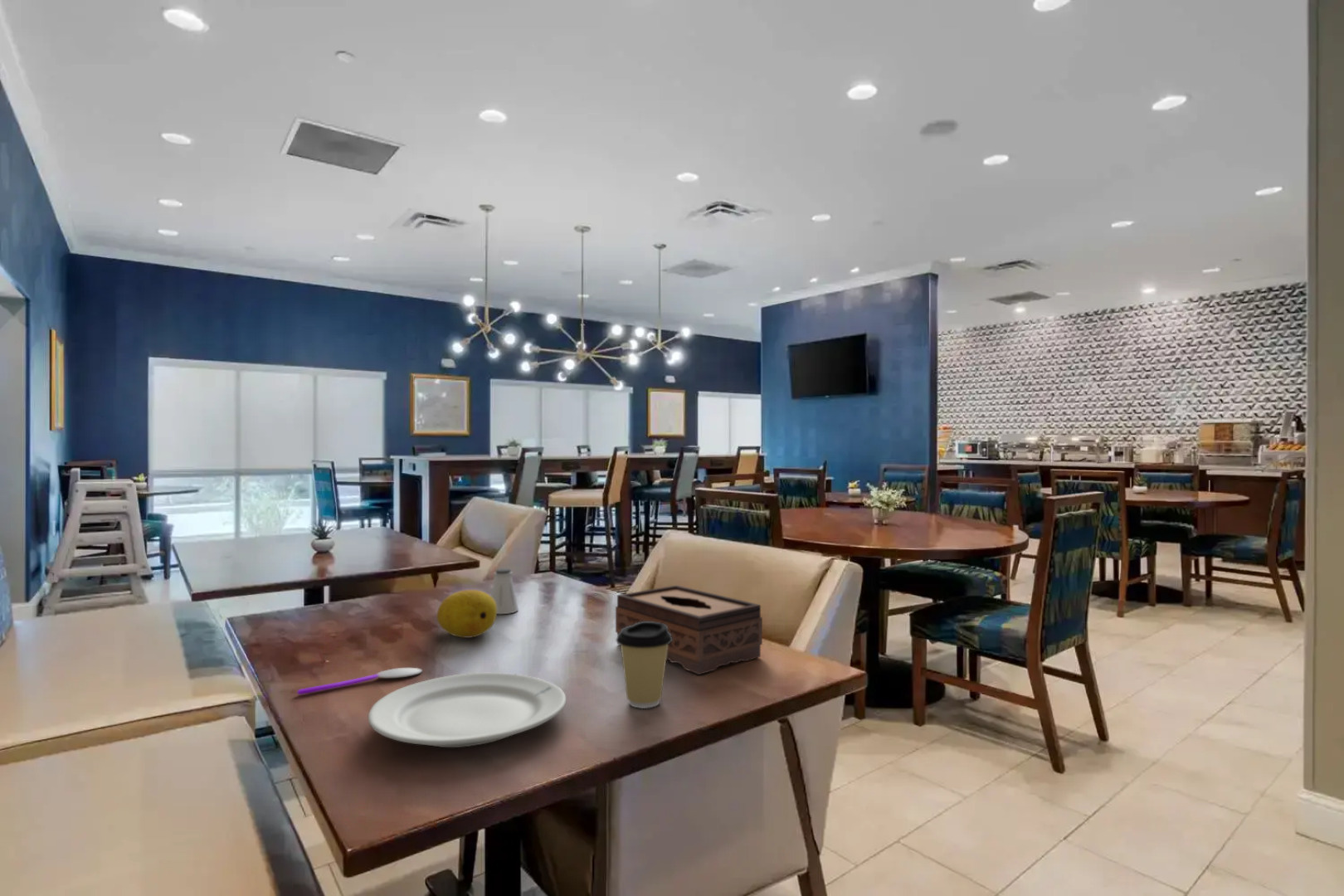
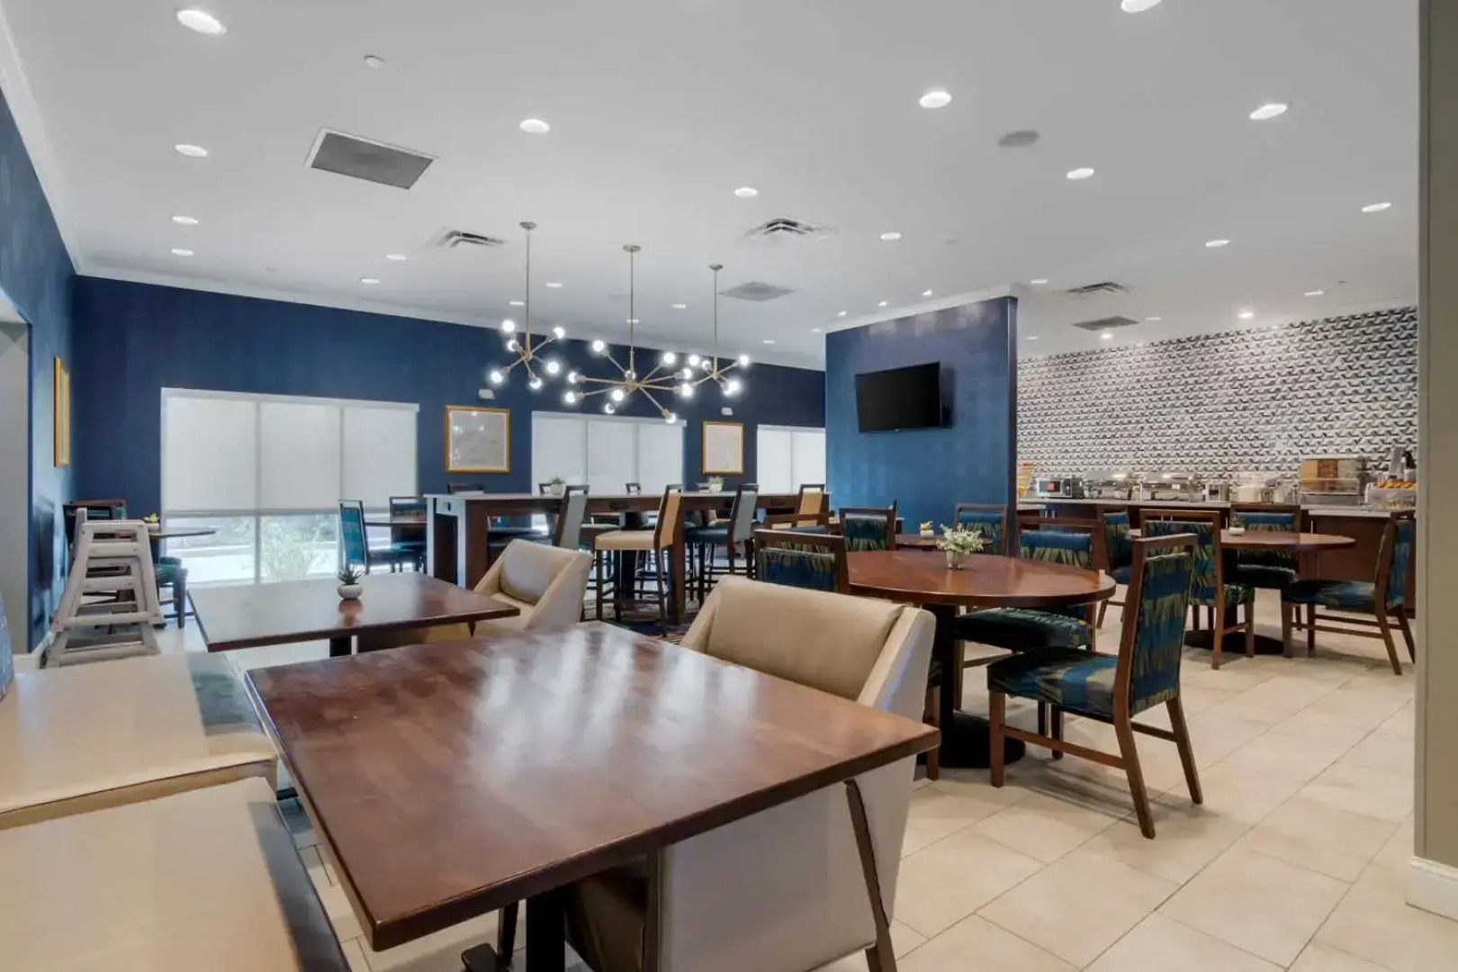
- spoon [297,667,423,695]
- saltshaker [490,567,519,615]
- tissue box [615,584,763,675]
- chinaware [368,672,567,748]
- coffee cup [615,621,672,709]
- fruit [436,589,497,639]
